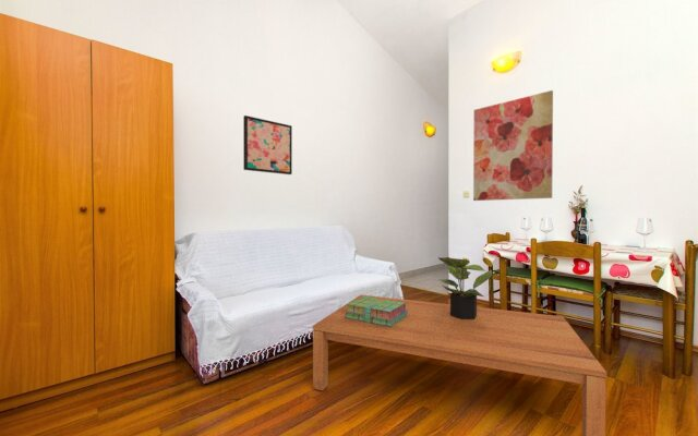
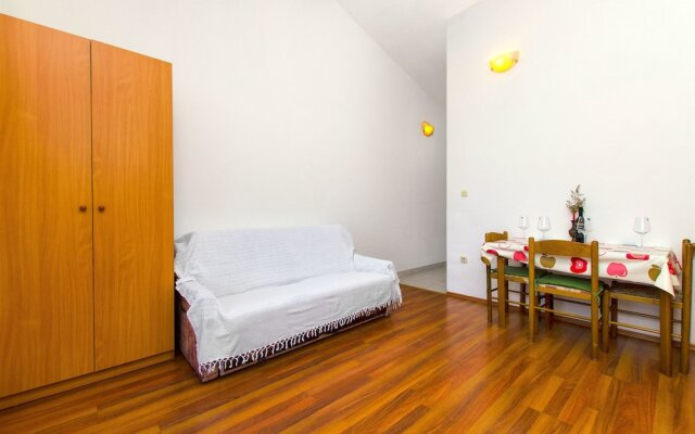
- wall art [472,89,554,202]
- wall art [242,114,293,175]
- coffee table [312,294,607,436]
- stack of books [345,296,407,327]
- potted plant [437,256,494,319]
